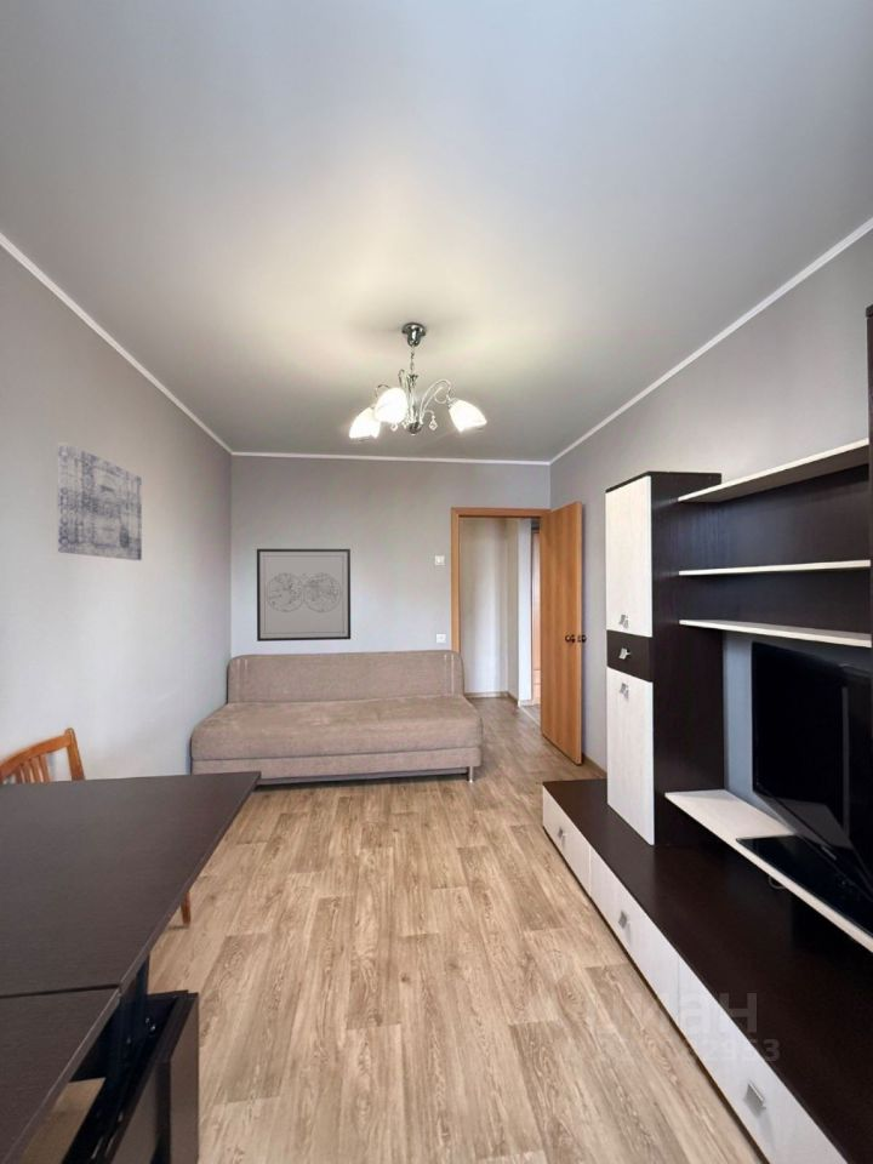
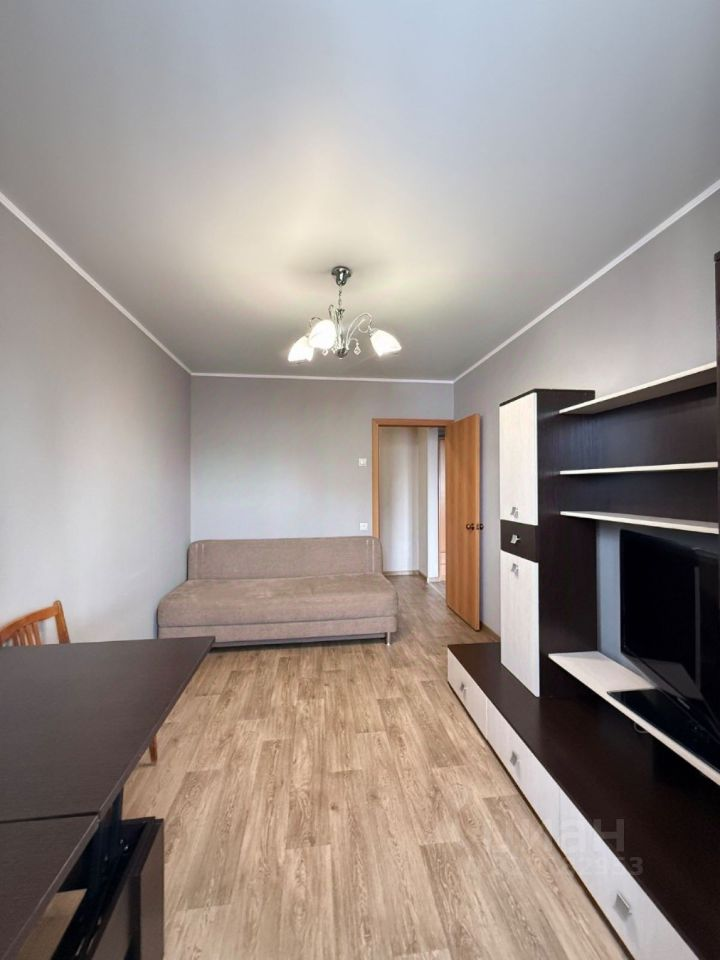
- wall art [256,548,352,643]
- wall art [56,441,143,561]
